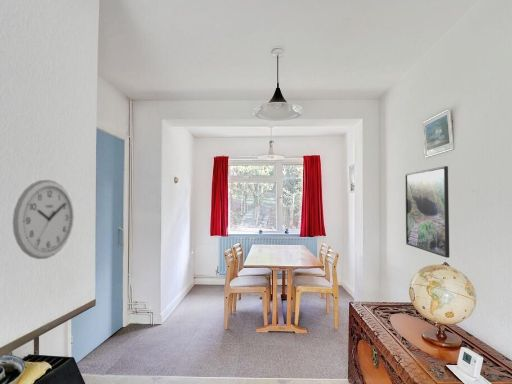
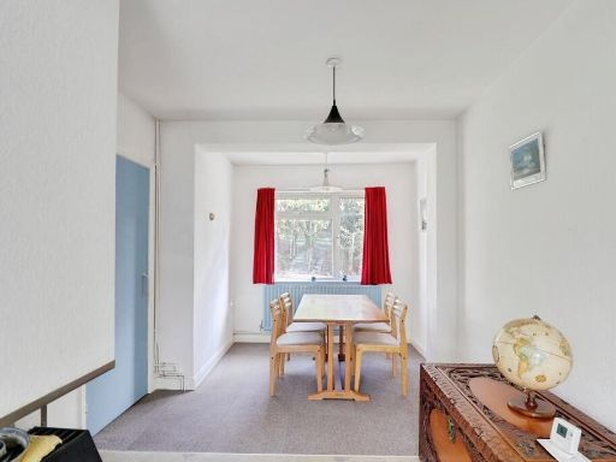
- wall clock [12,179,75,260]
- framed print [404,165,450,259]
